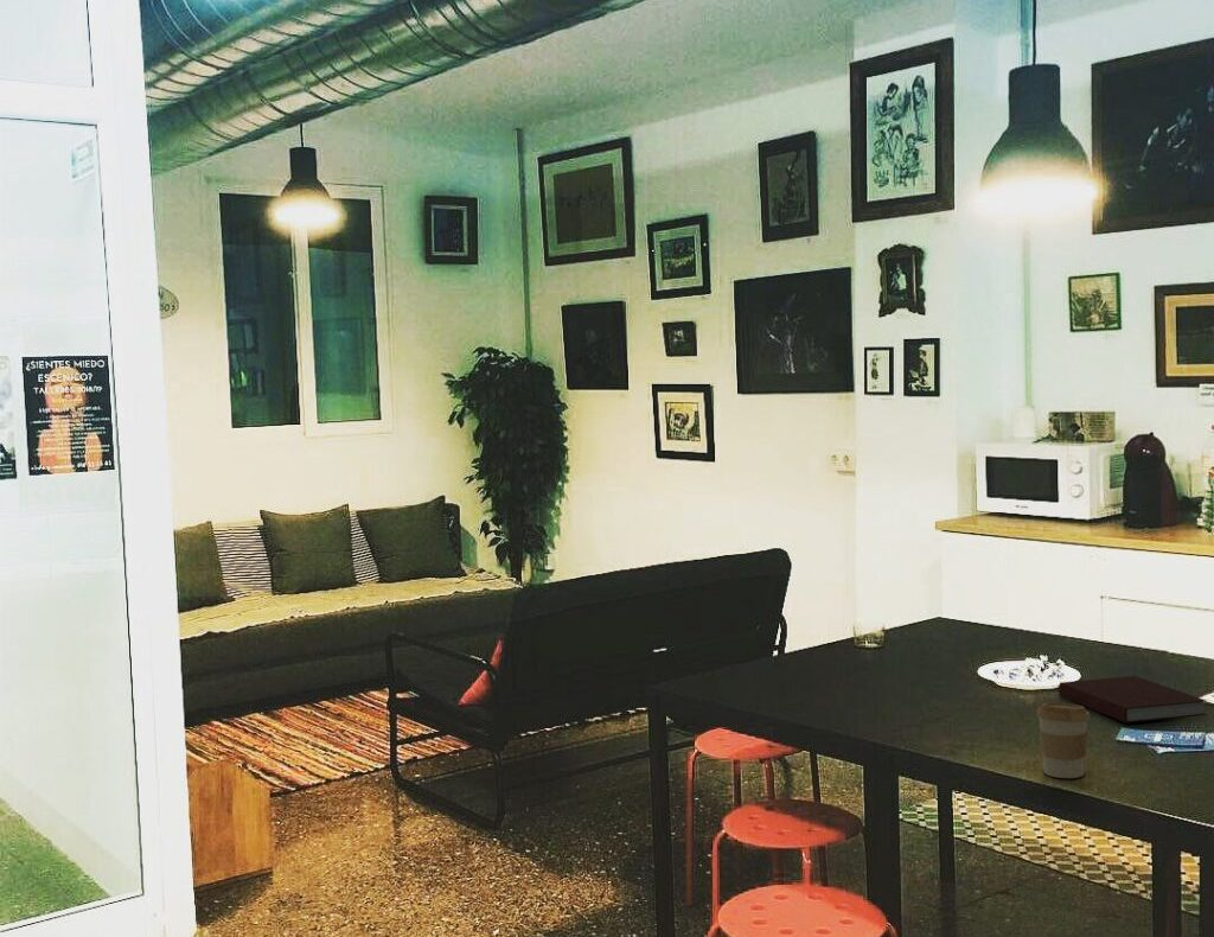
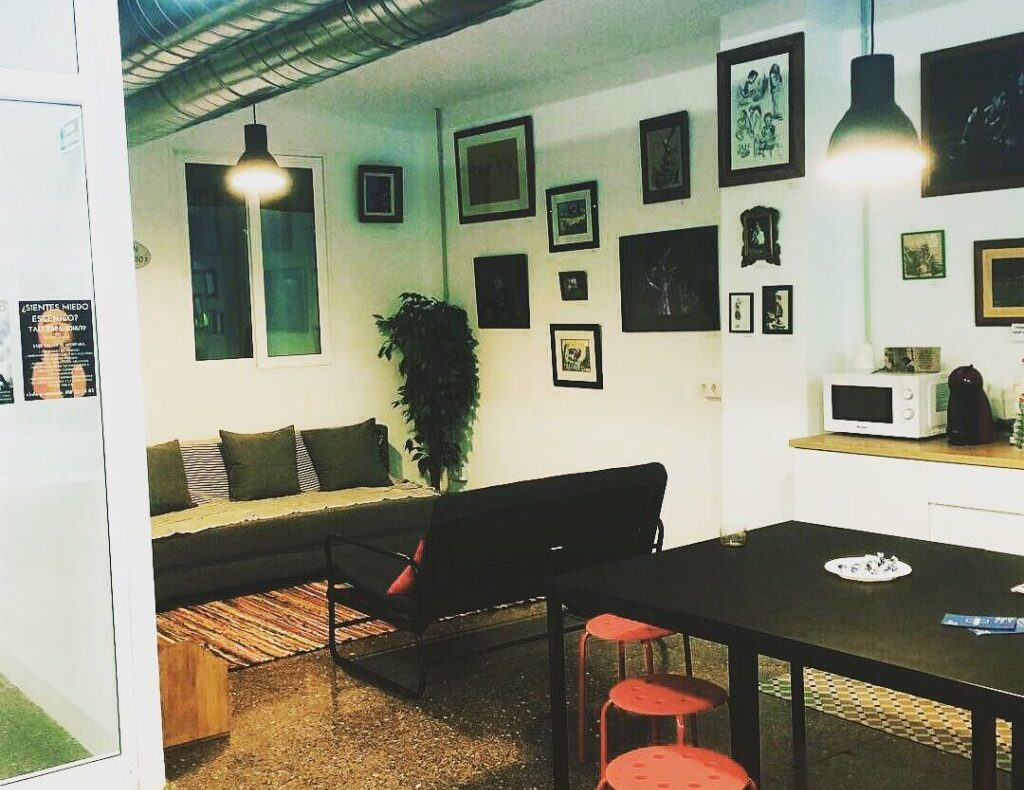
- notebook [1058,675,1208,725]
- coffee cup [1035,702,1091,779]
